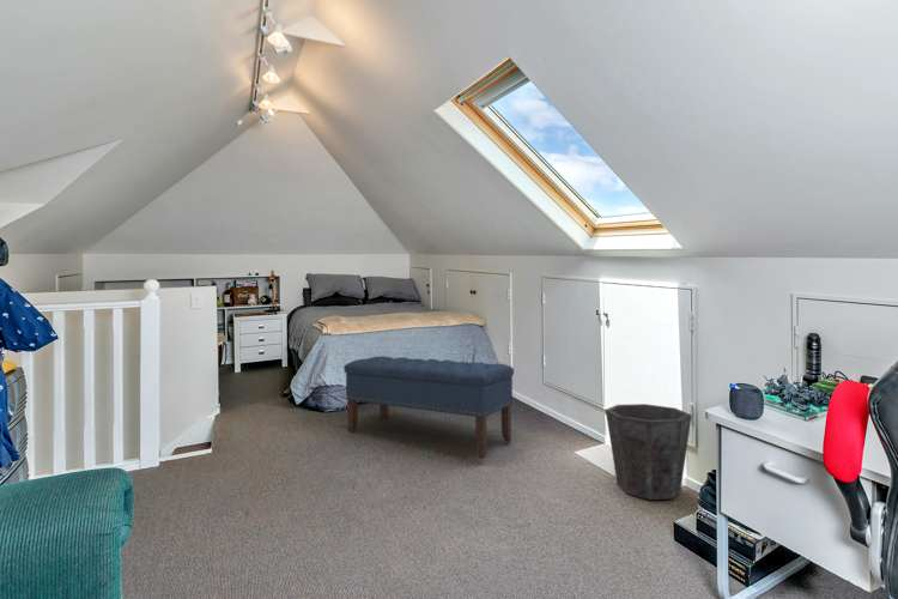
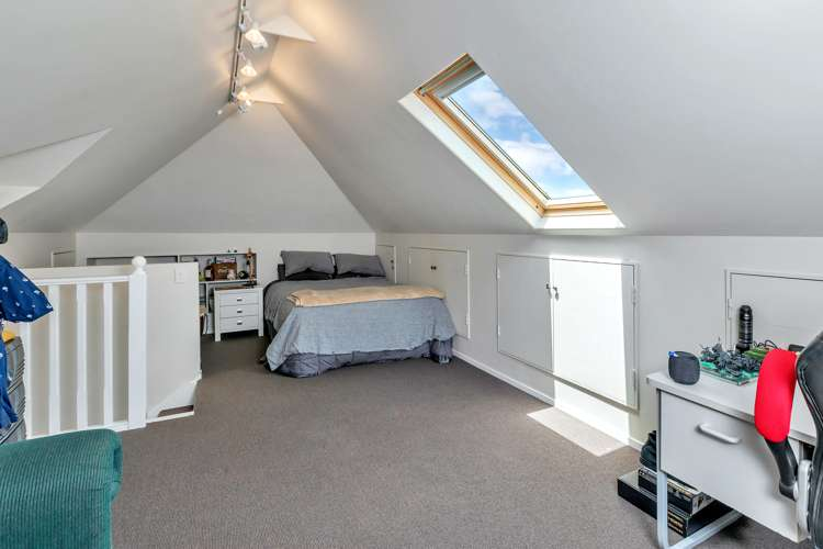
- bench [342,355,515,460]
- waste bin [605,403,693,501]
